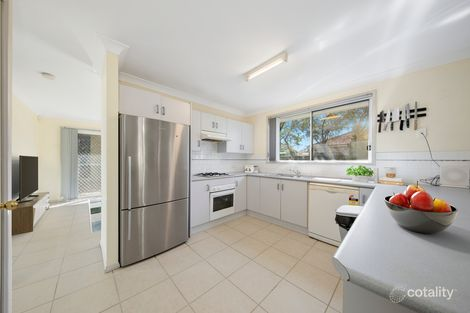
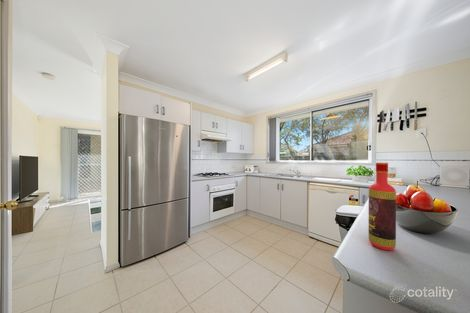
+ bottle [368,162,397,251]
